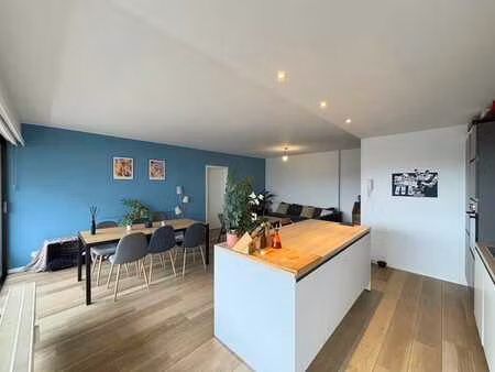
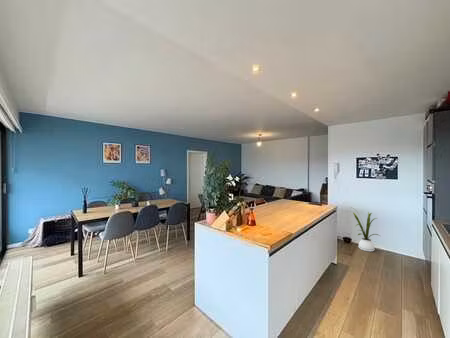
+ house plant [350,206,381,253]
